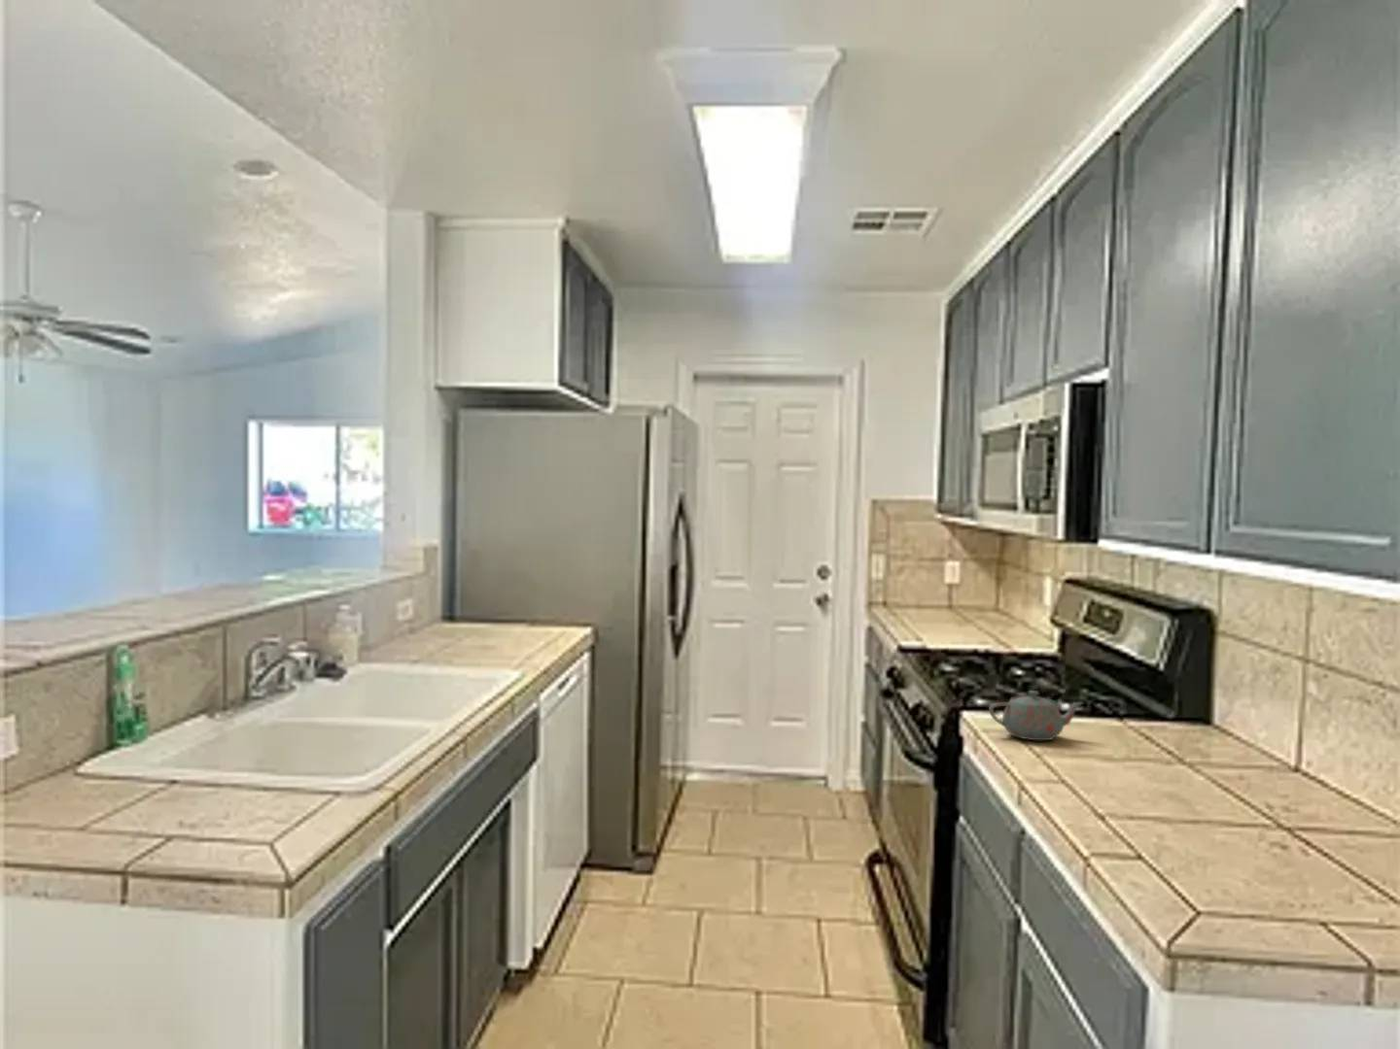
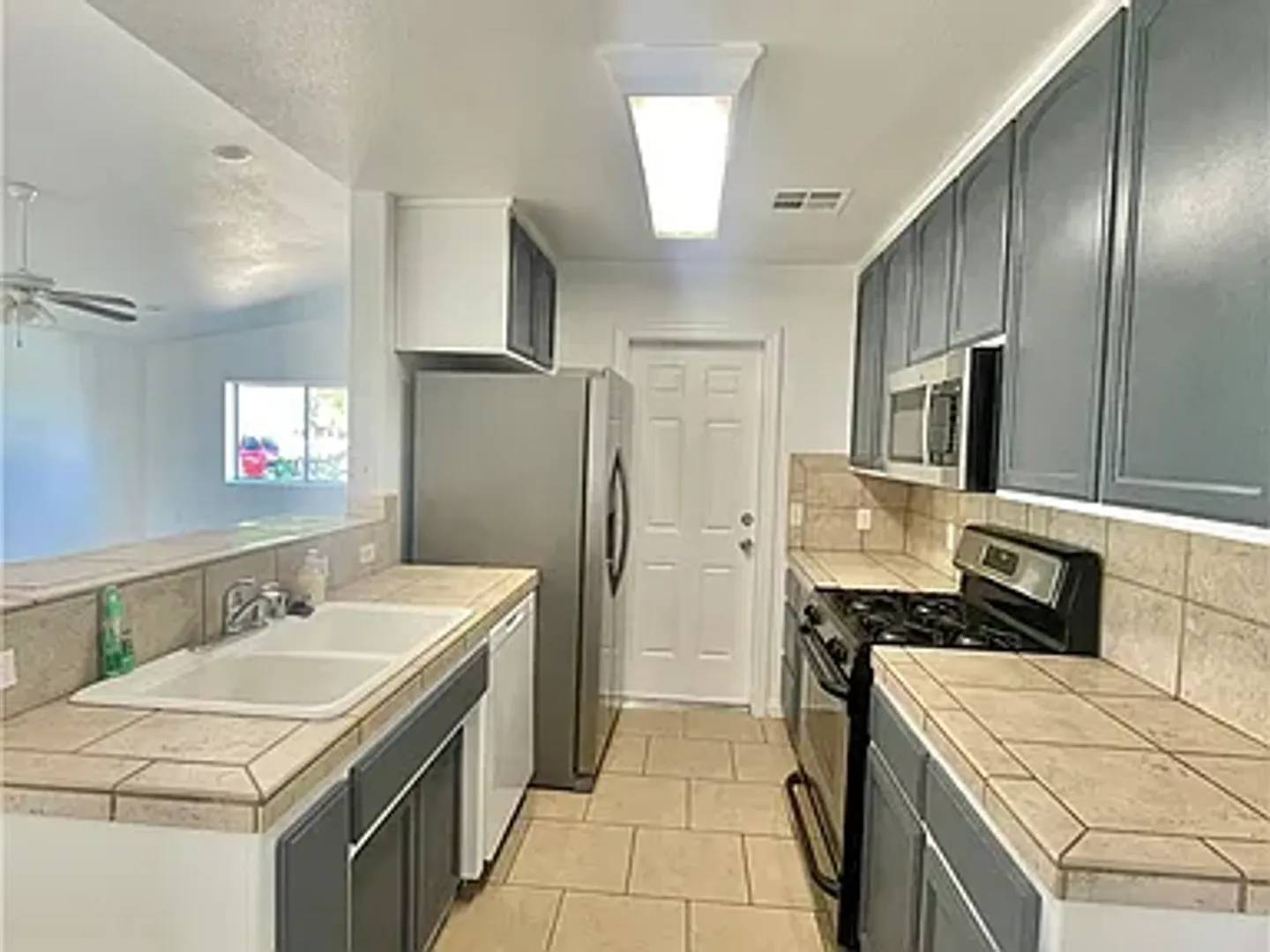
- teapot [988,690,1085,742]
